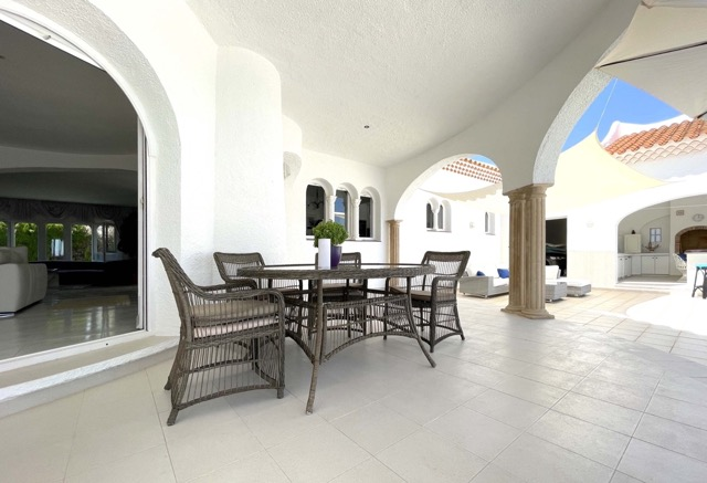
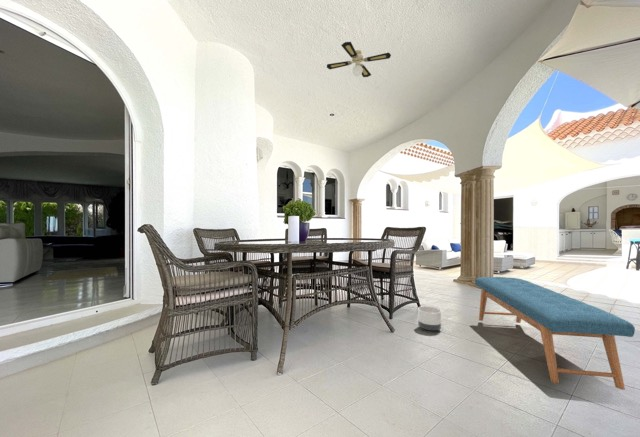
+ ceiling fan [326,41,392,78]
+ bench [474,276,636,391]
+ planter [417,305,442,332]
